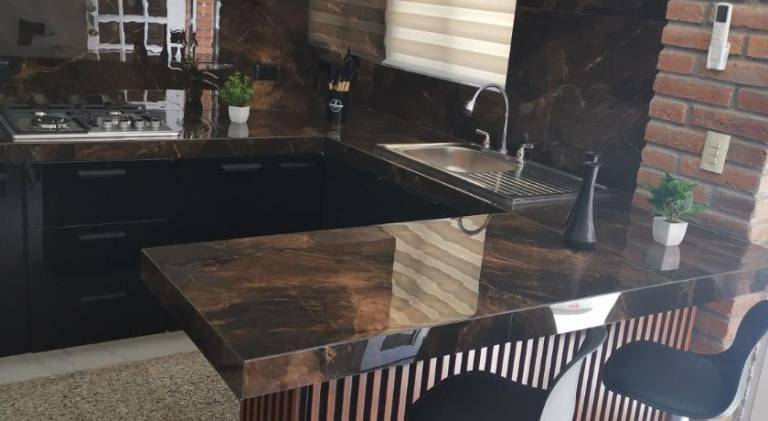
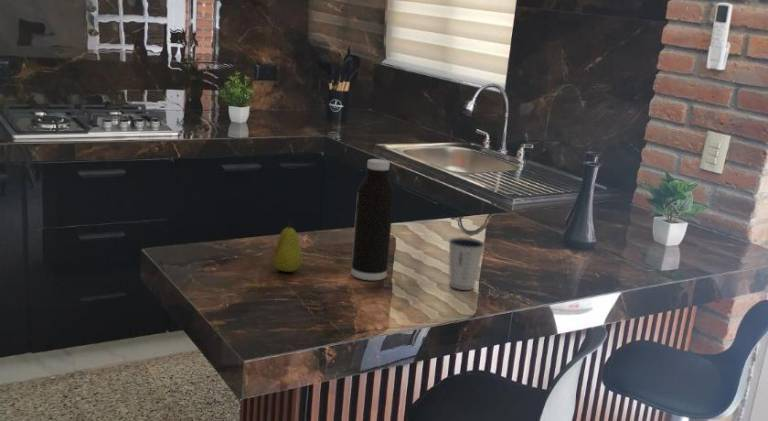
+ fruit [271,221,304,273]
+ water bottle [350,158,395,281]
+ dixie cup [447,236,486,291]
